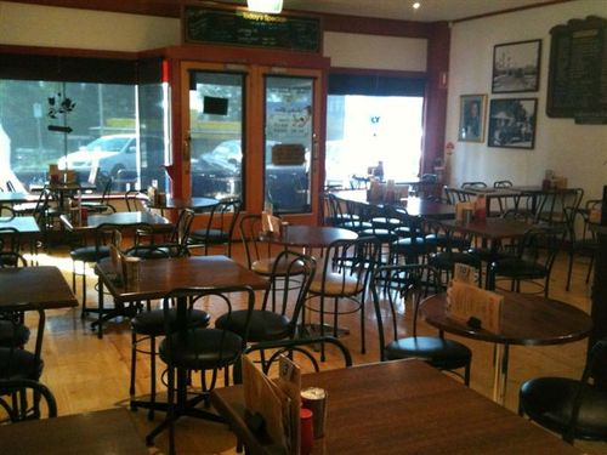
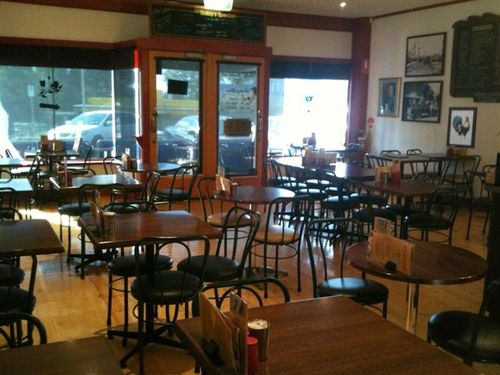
+ wall art [445,106,478,150]
